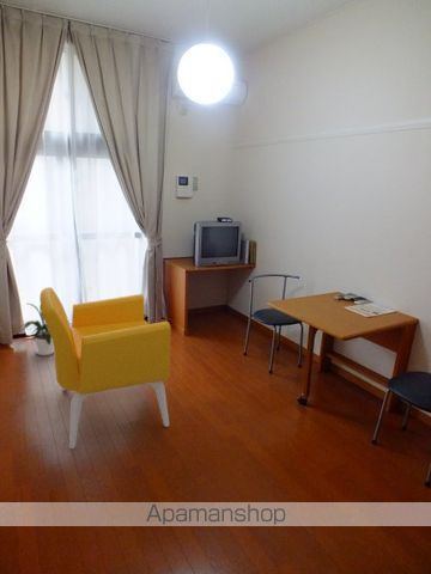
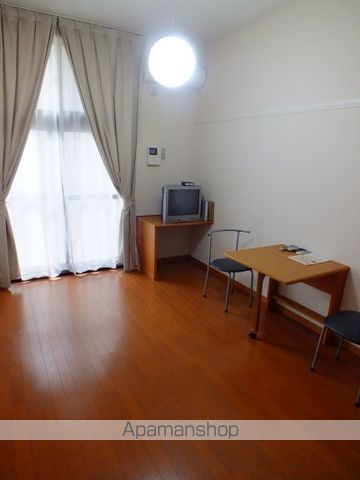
- armchair [38,286,172,450]
- house plant [20,303,54,356]
